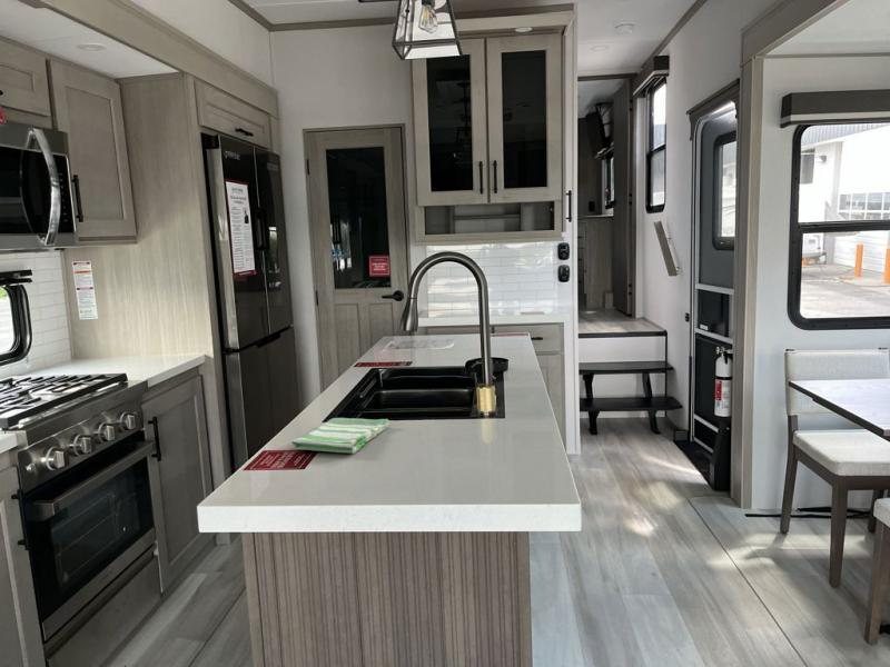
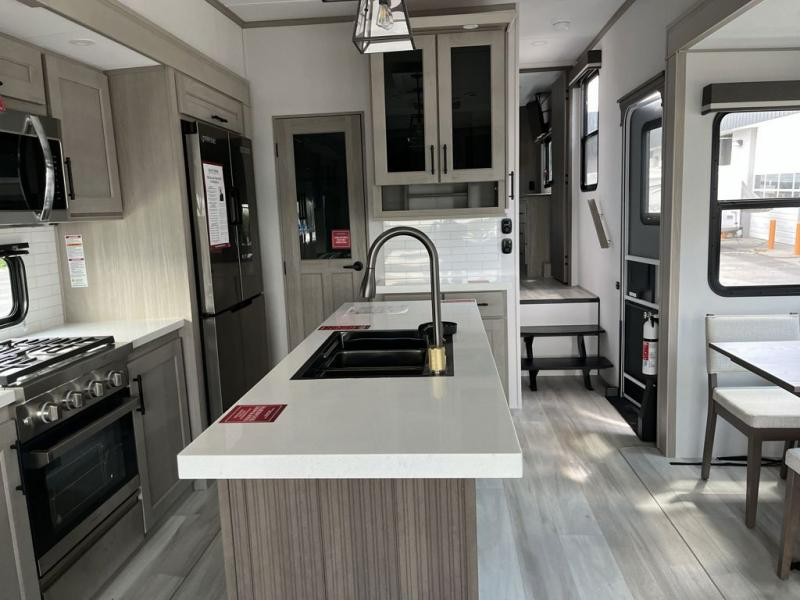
- dish towel [289,417,389,455]
